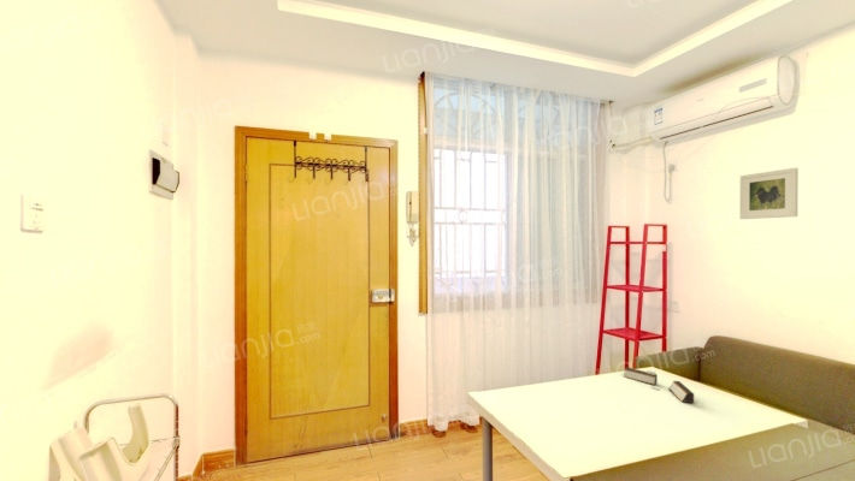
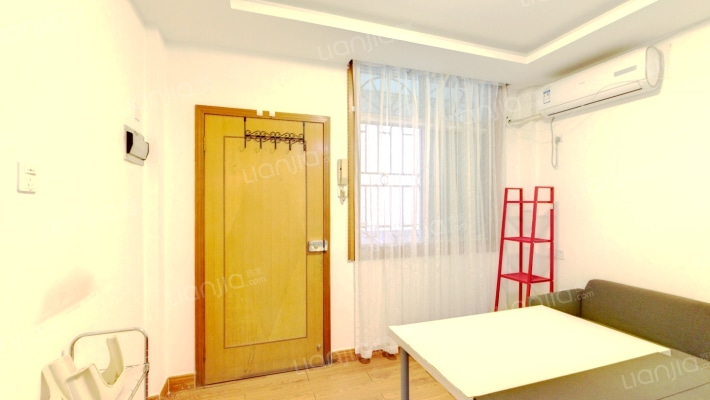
- desk organizer [623,366,695,404]
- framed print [738,167,800,220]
